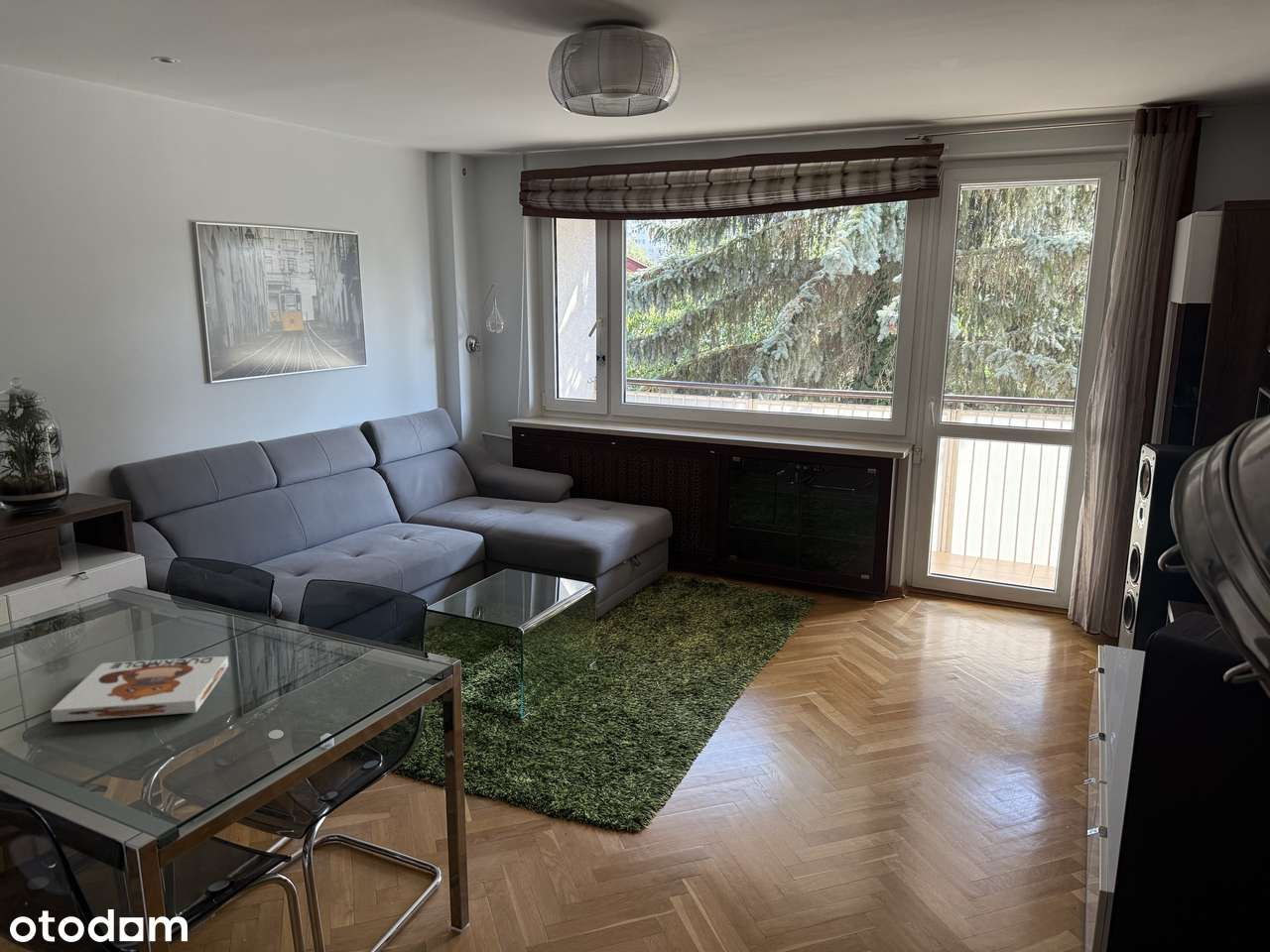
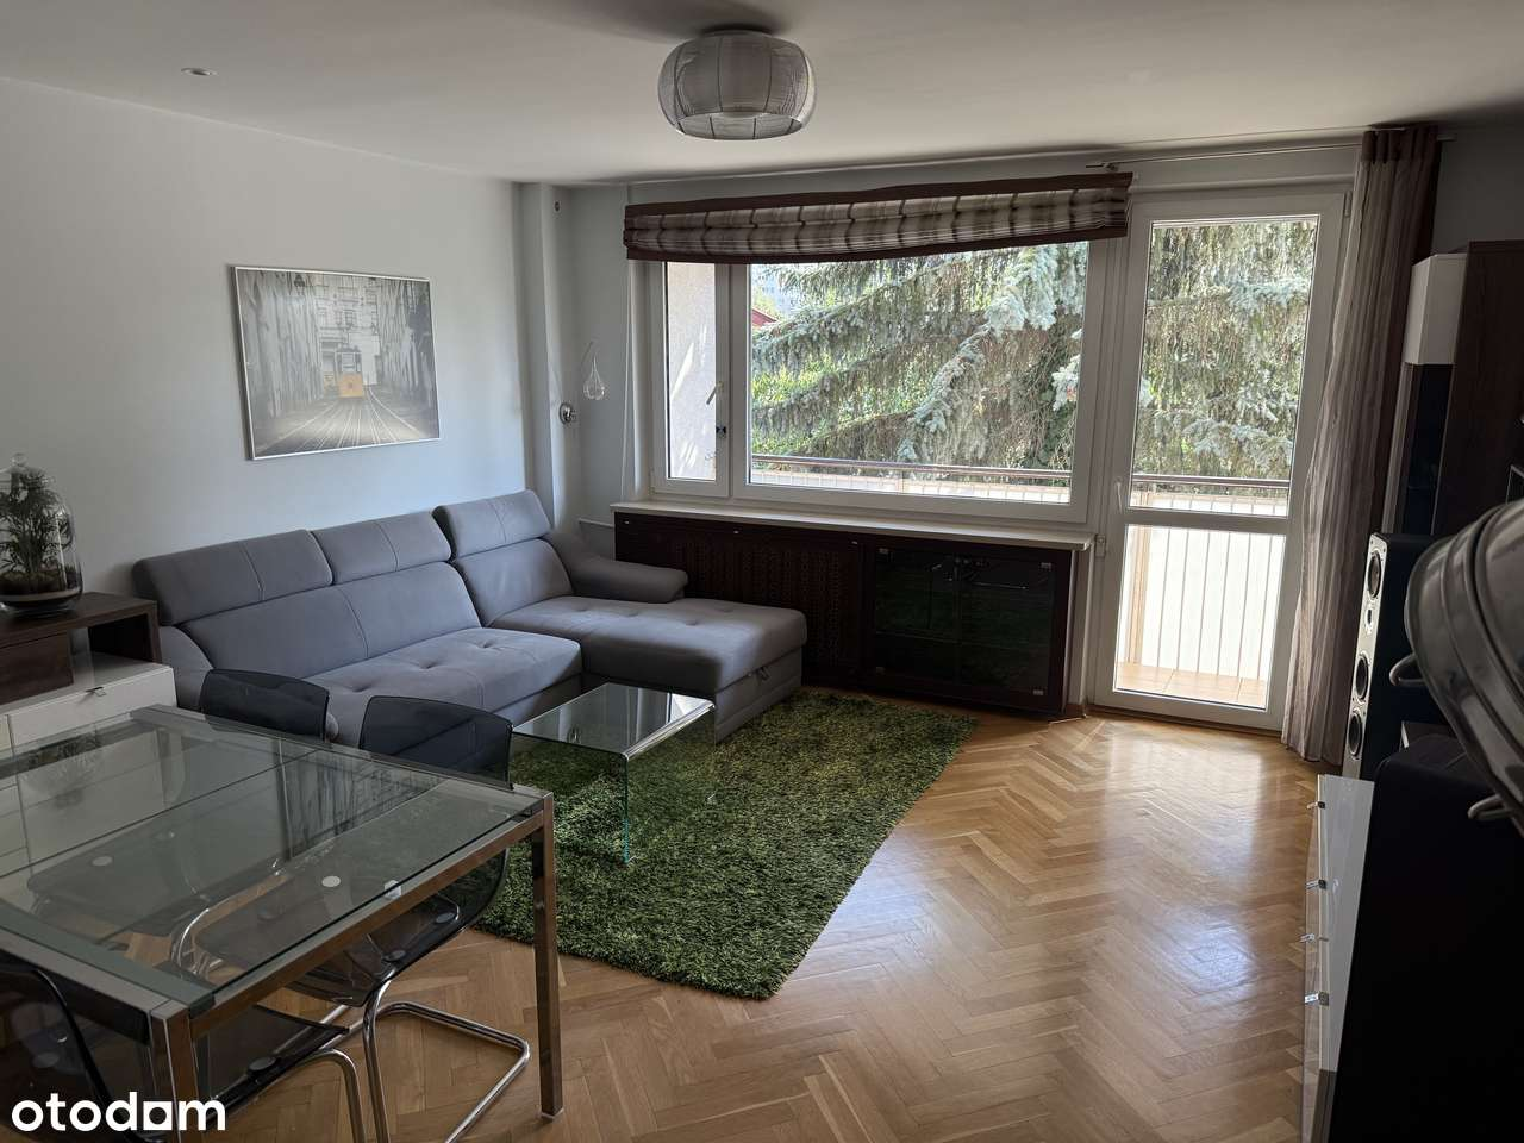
- board game [50,655,229,723]
